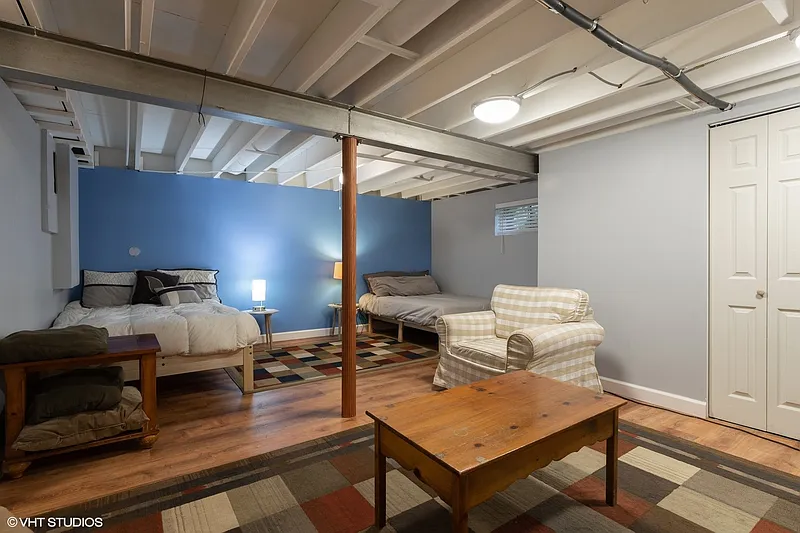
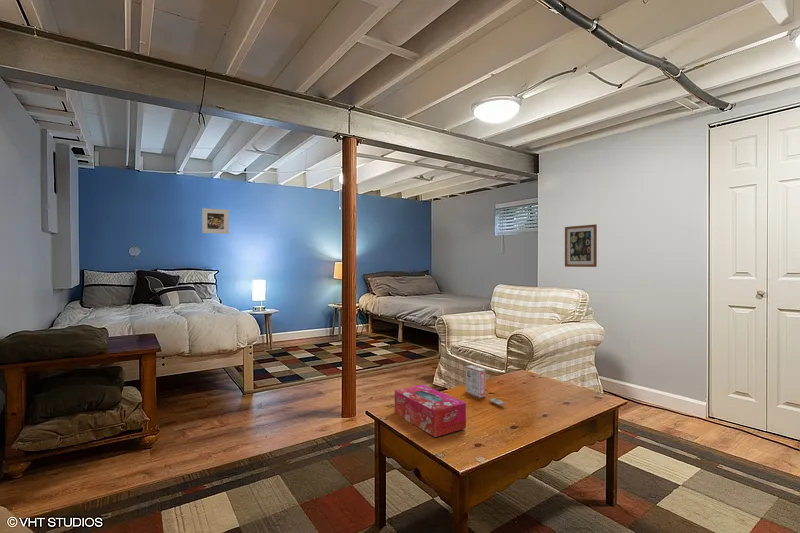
+ snack box [465,364,507,406]
+ tissue box [394,384,467,438]
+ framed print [201,207,230,235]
+ wall art [564,223,598,268]
